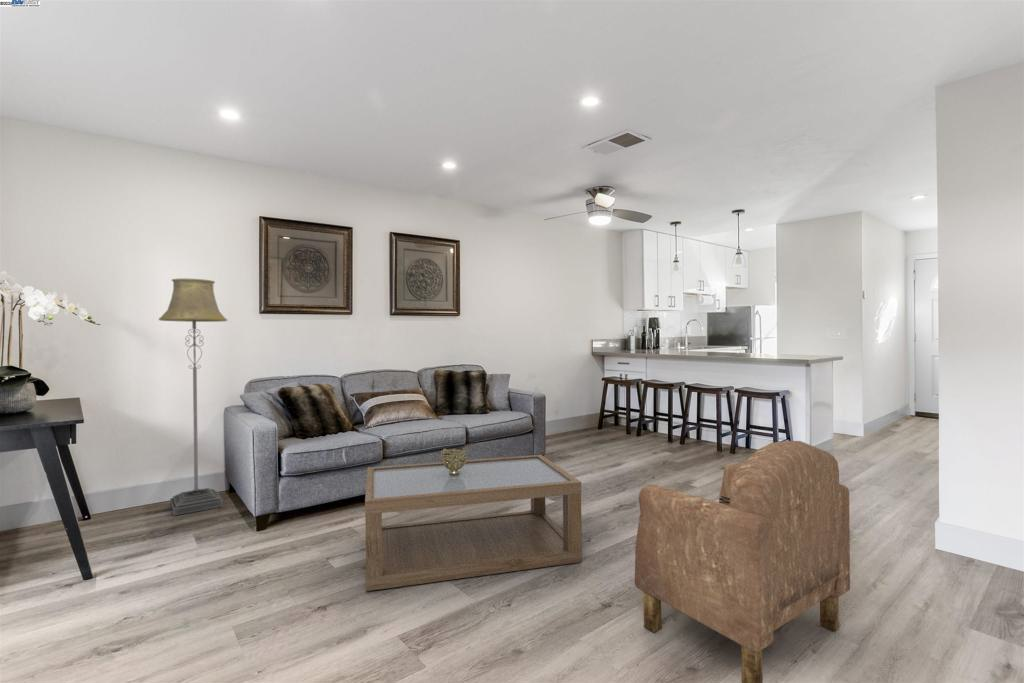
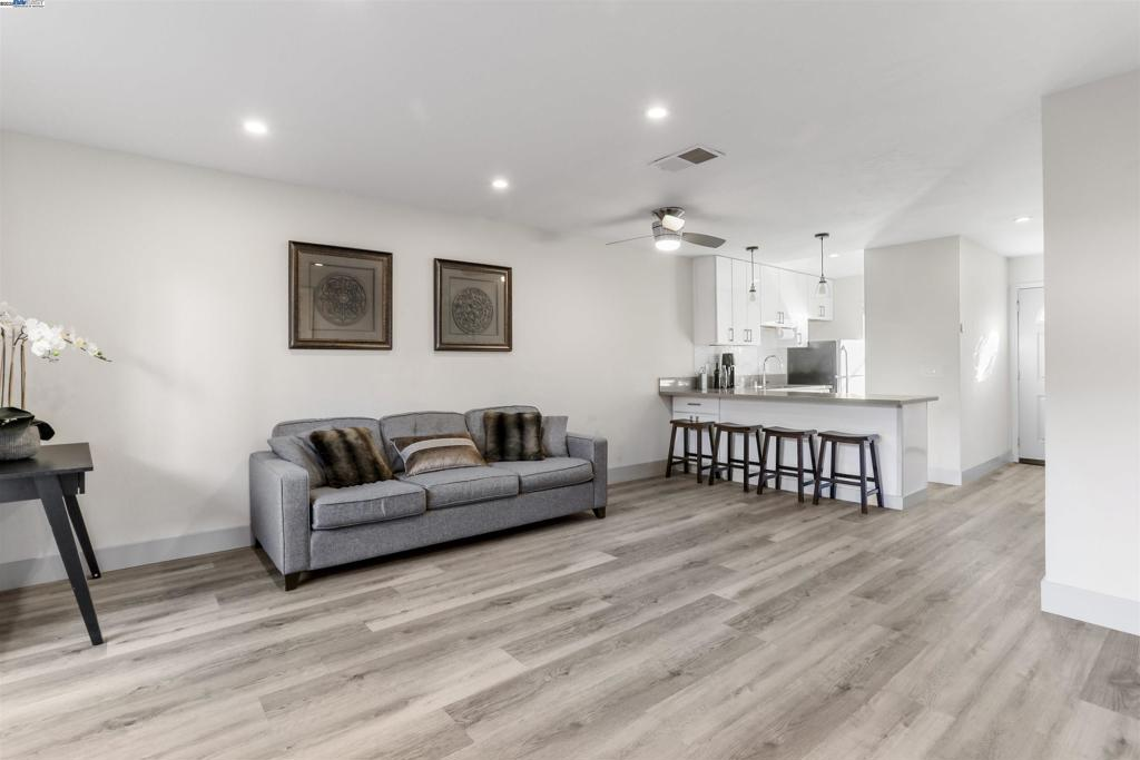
- decorative bowl [440,447,468,475]
- armchair [634,440,851,683]
- floor lamp [158,278,228,516]
- coffee table [364,454,583,592]
